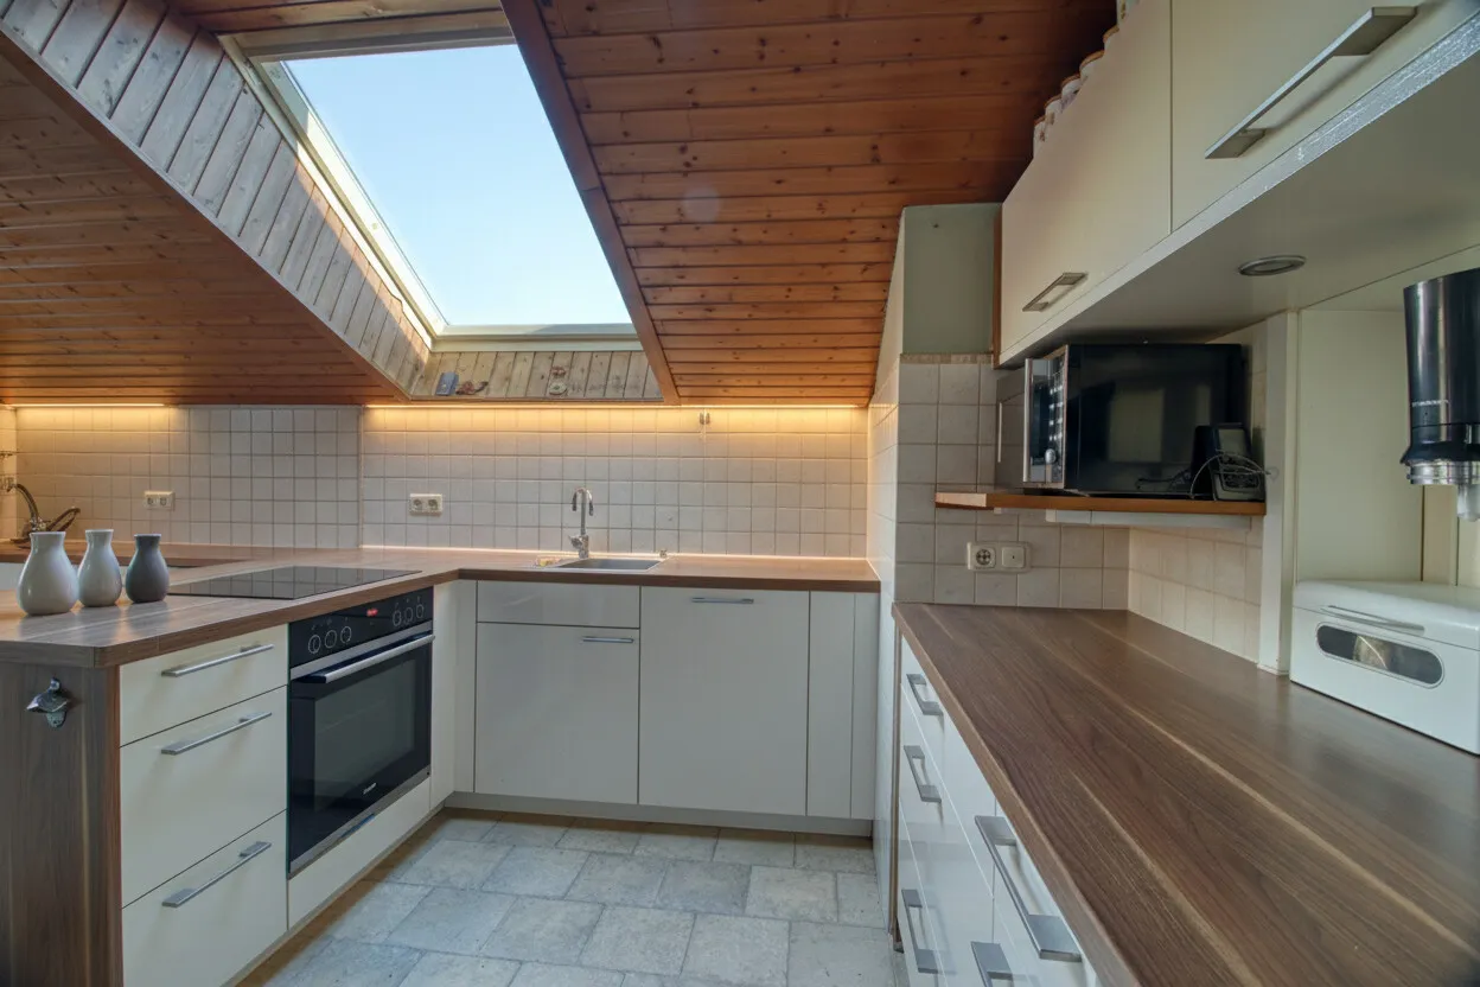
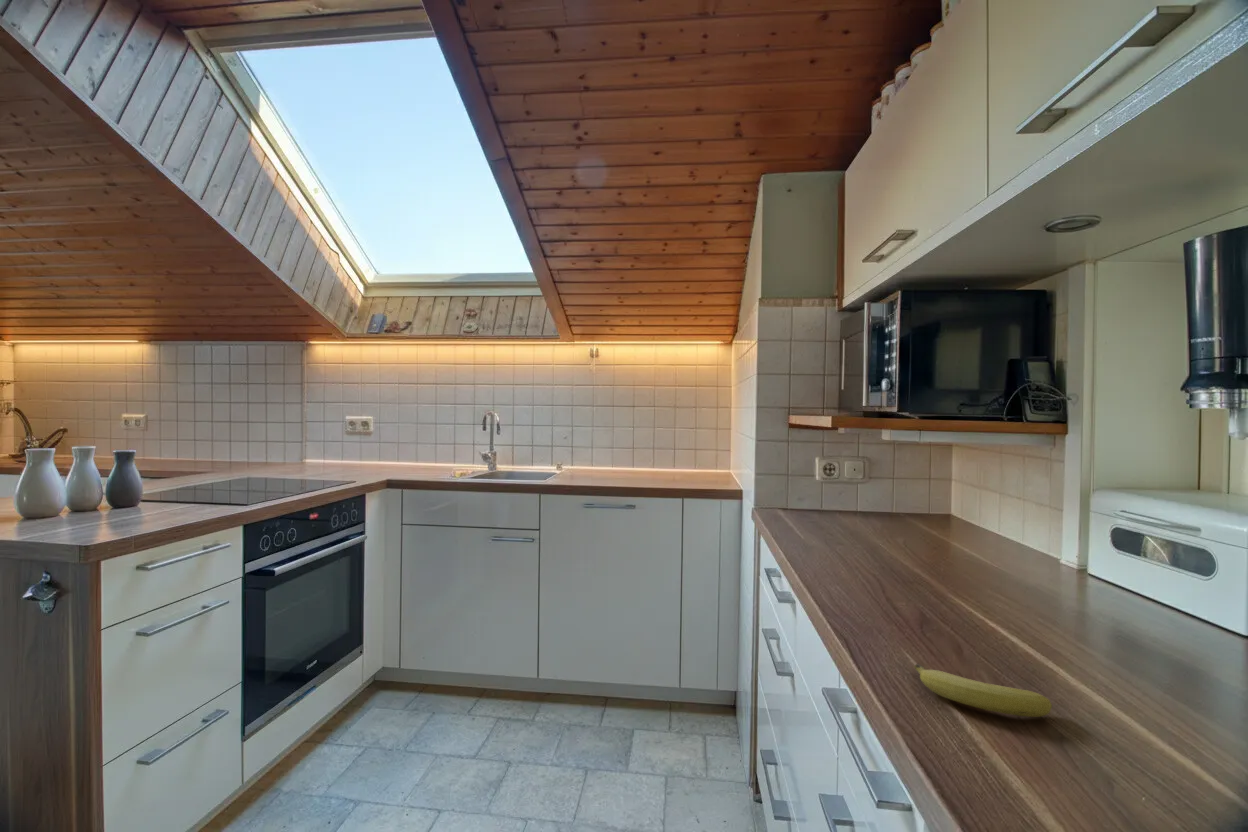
+ fruit [913,662,1053,718]
